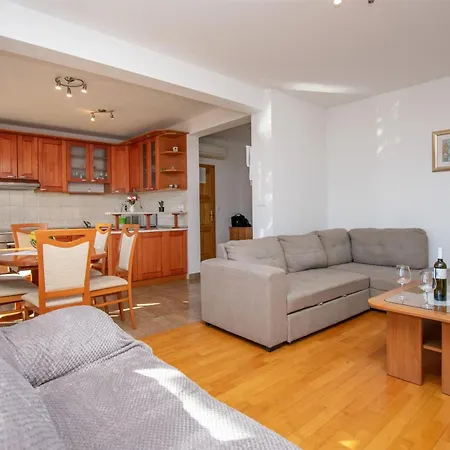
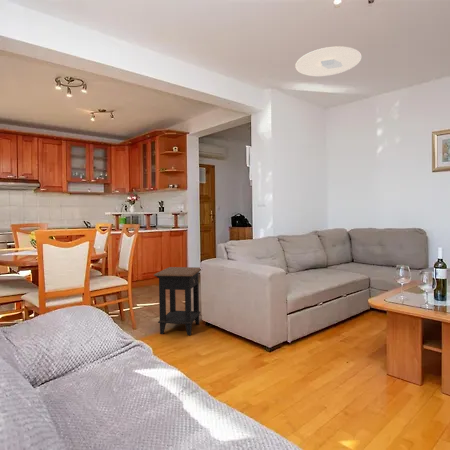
+ ceiling light [294,45,363,77]
+ side table [153,266,202,336]
